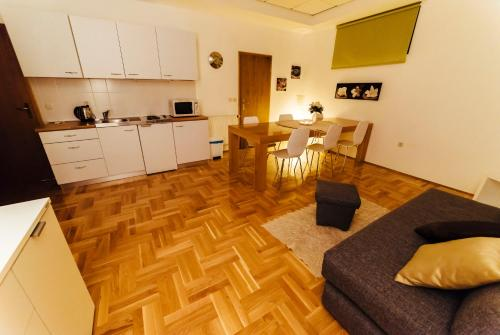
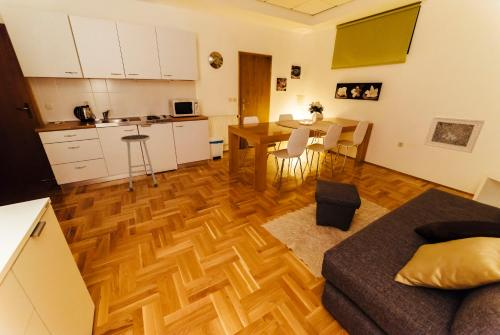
+ stool [120,134,159,192]
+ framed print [423,115,486,154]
